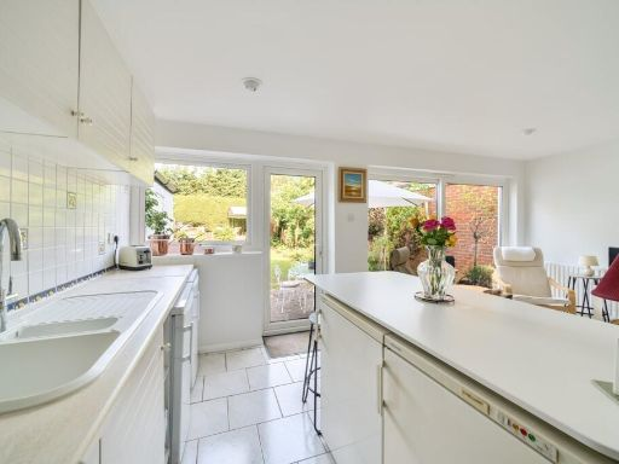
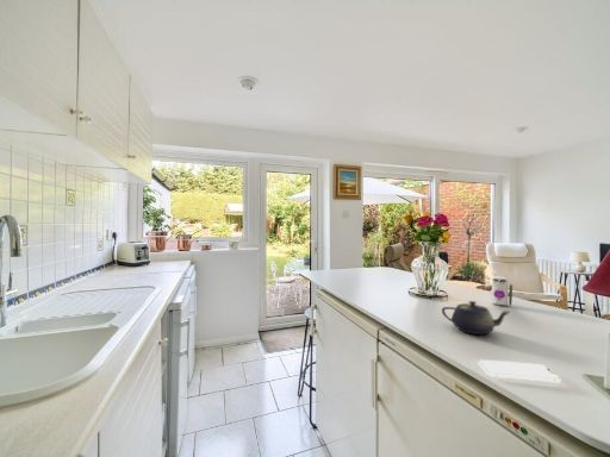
+ teapot [441,300,512,336]
+ toy [488,275,513,307]
+ smartphone [477,358,562,383]
